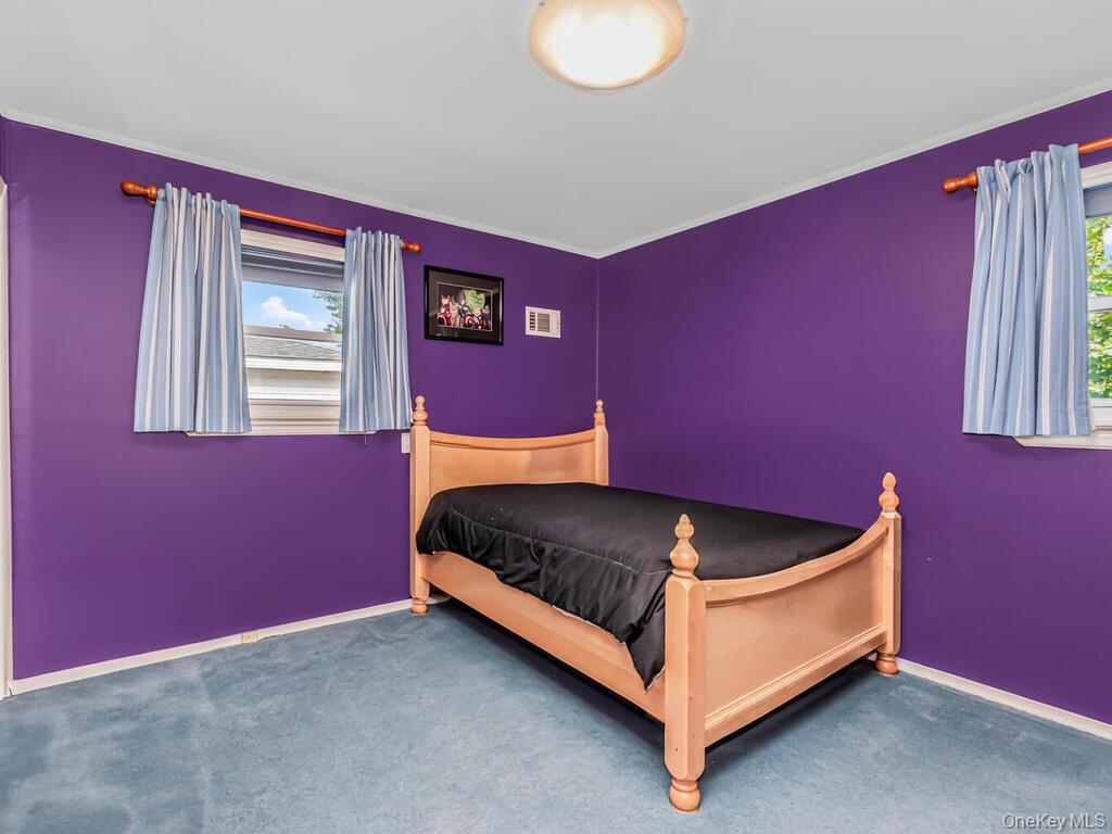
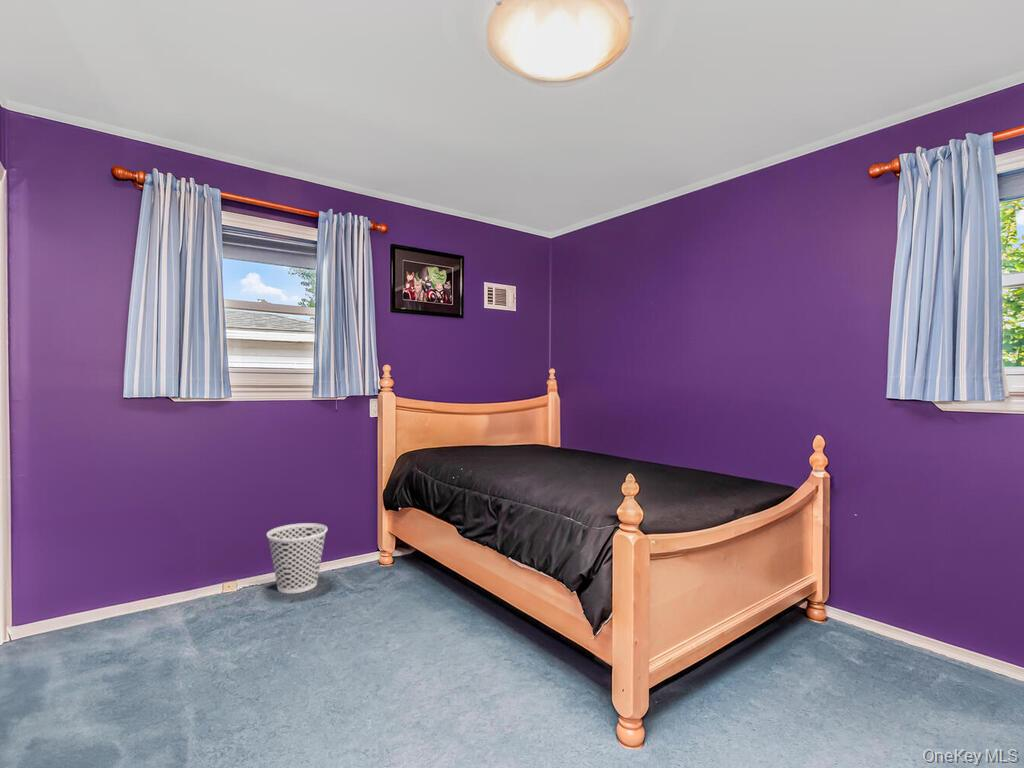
+ wastebasket [266,522,328,595]
